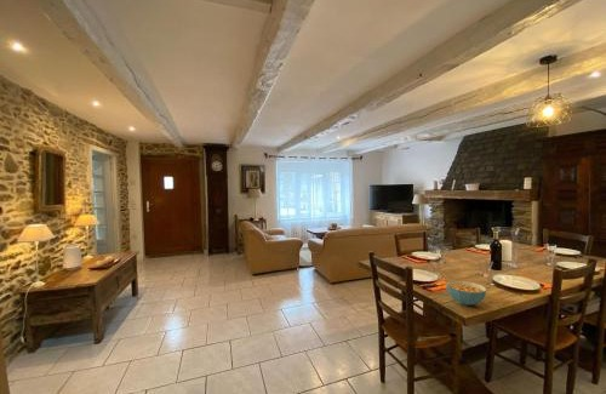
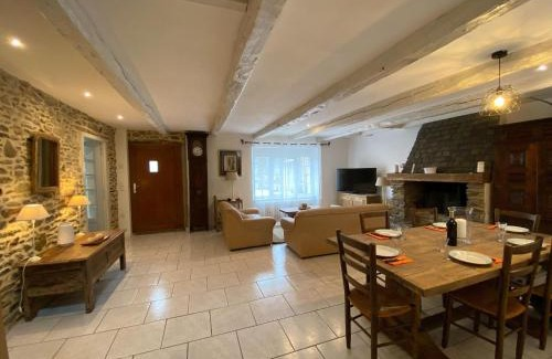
- cereal bowl [445,280,487,307]
